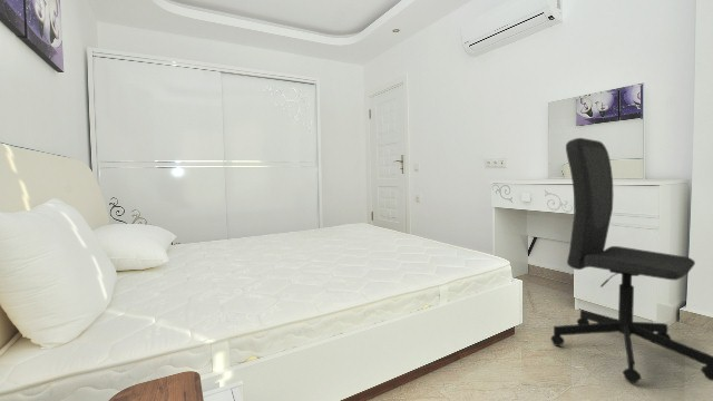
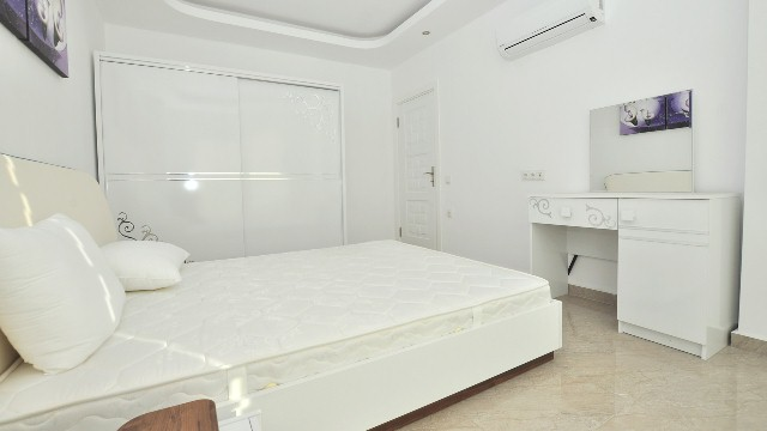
- office chair [549,137,713,384]
